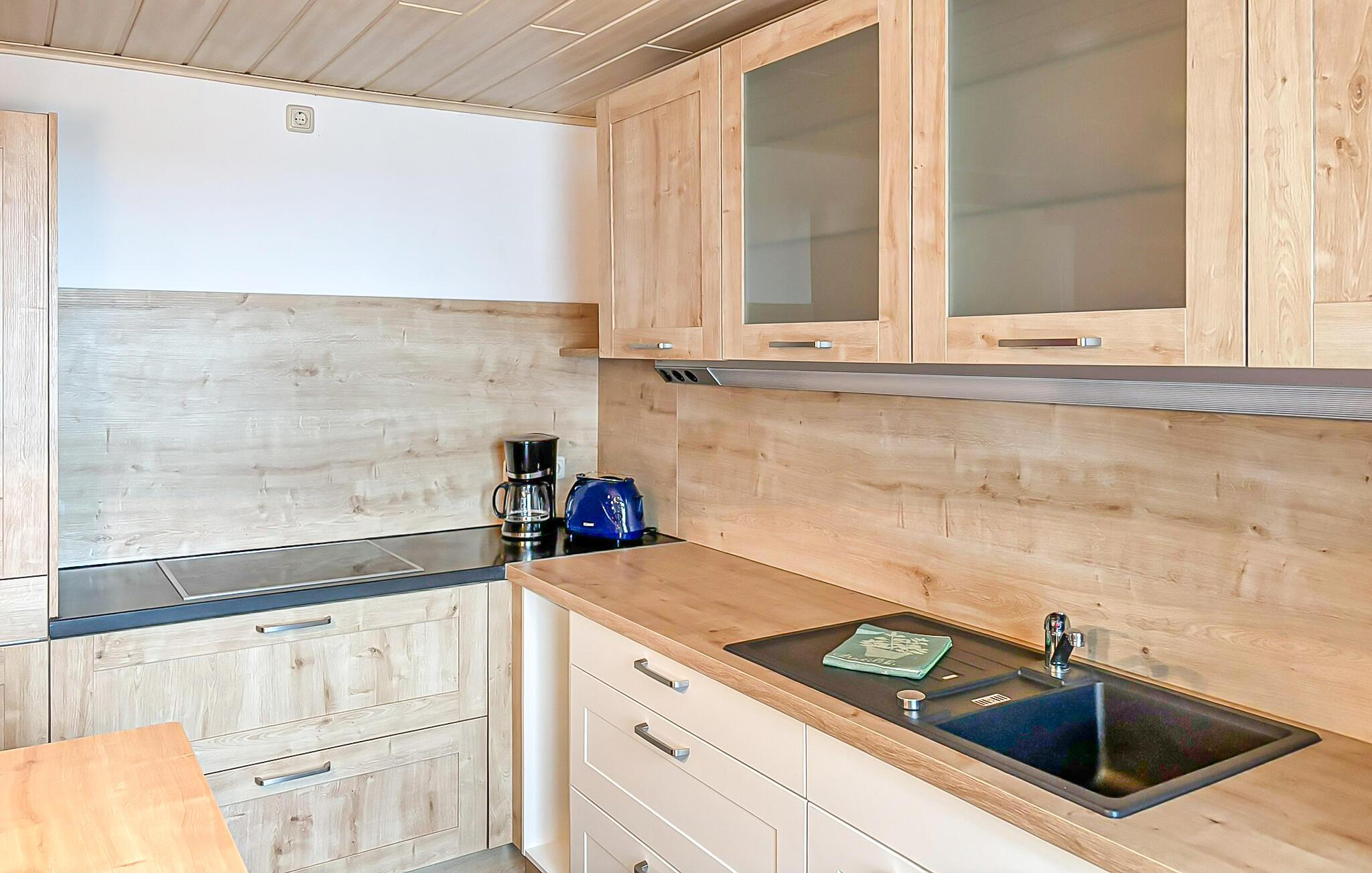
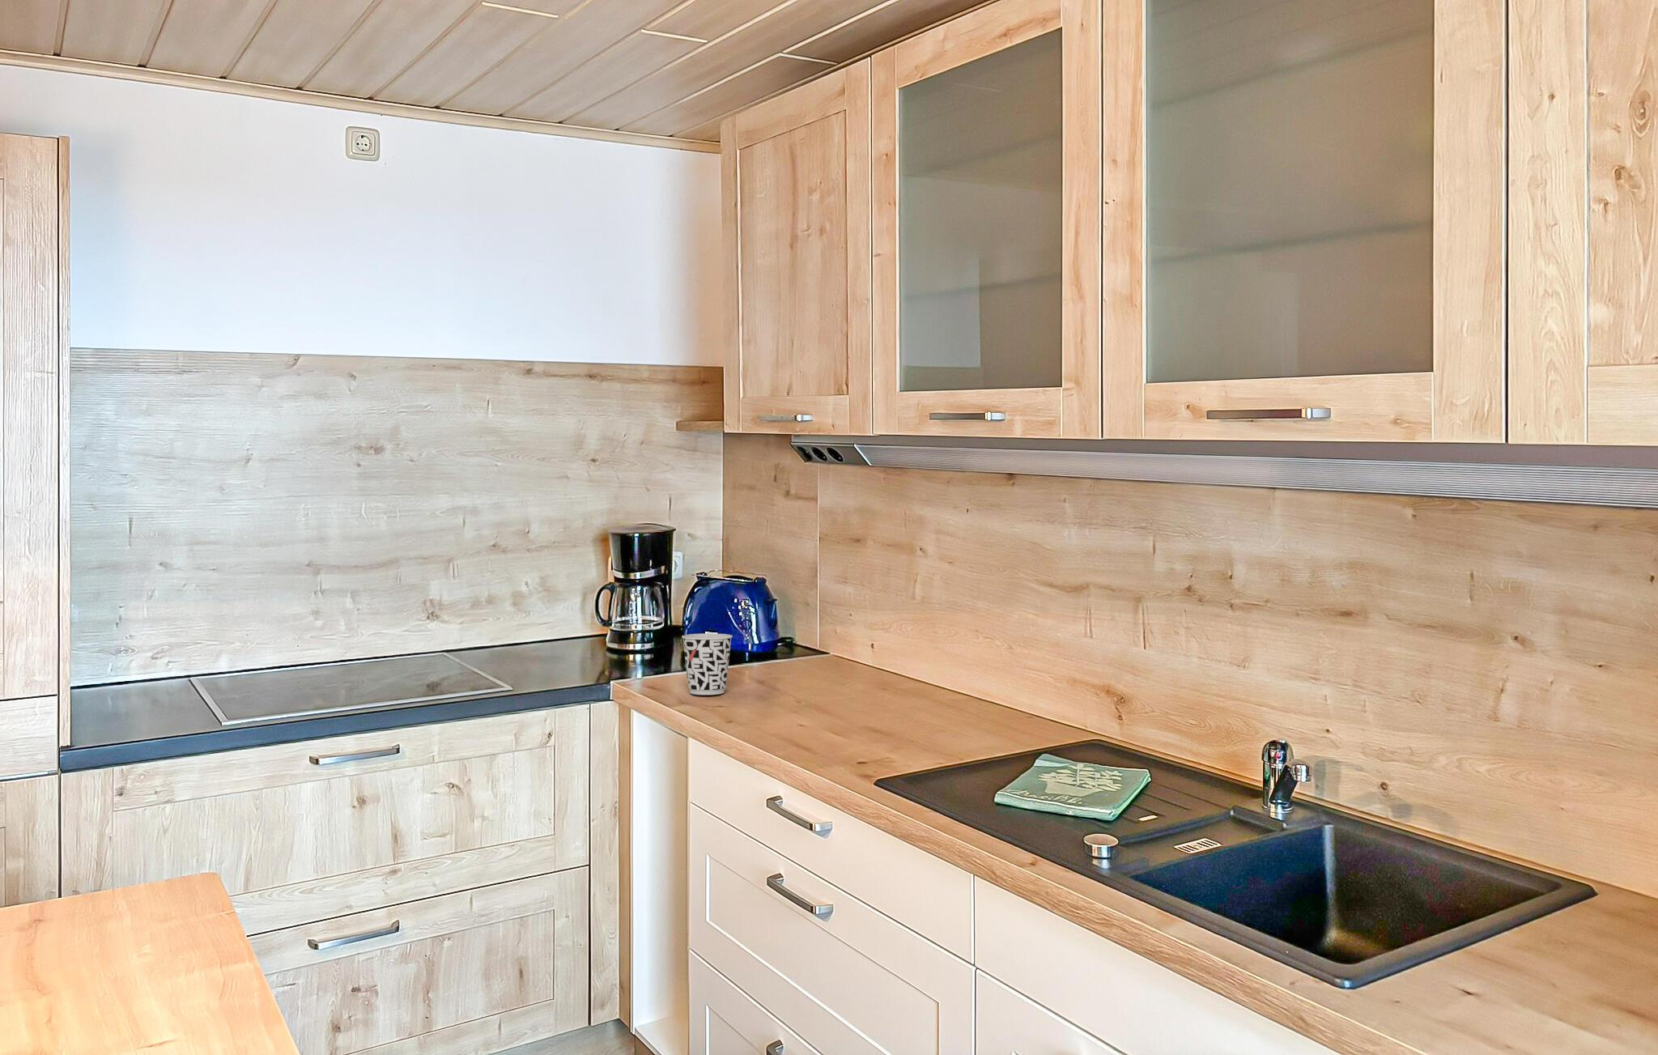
+ cup [680,632,734,696]
